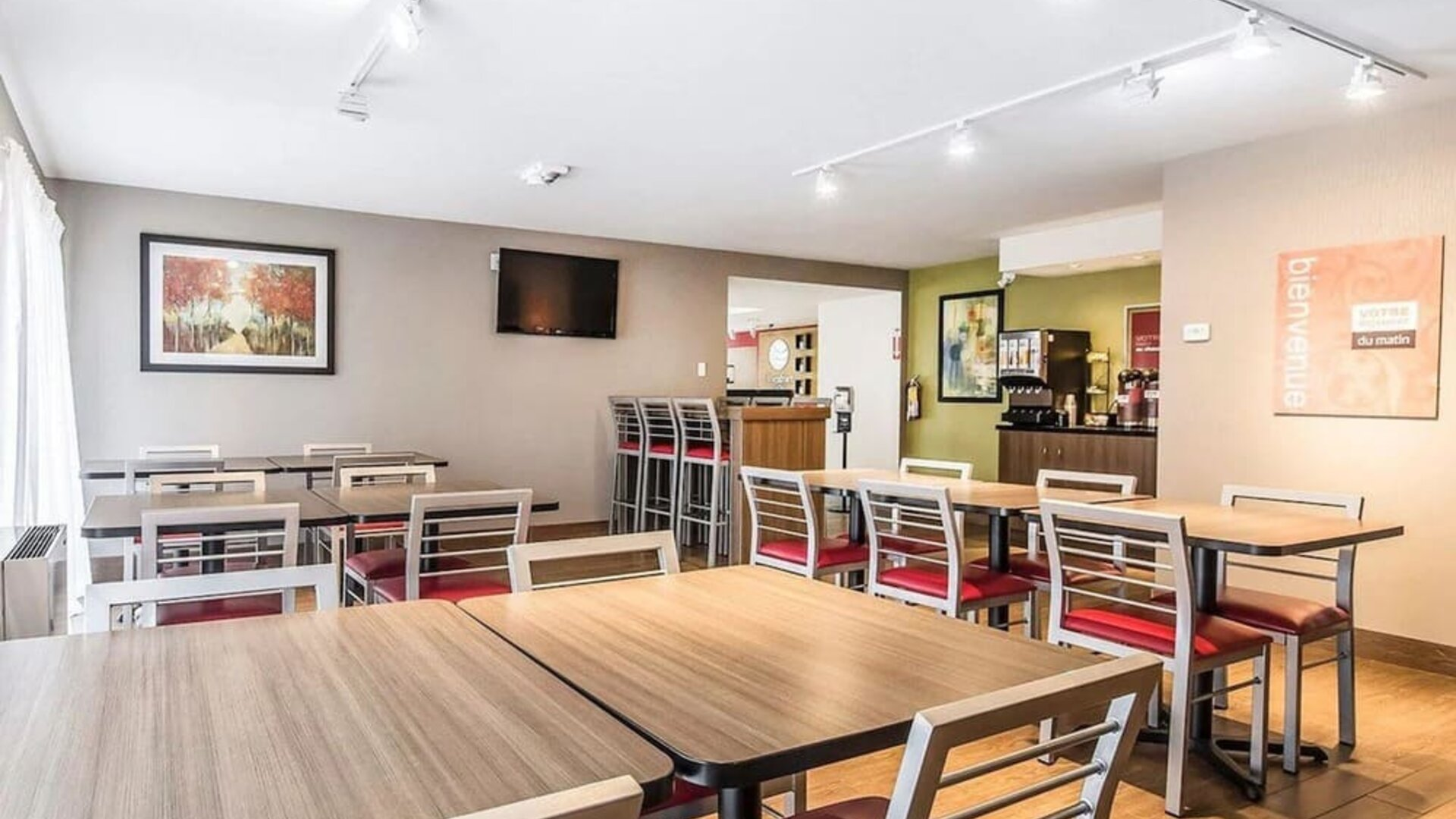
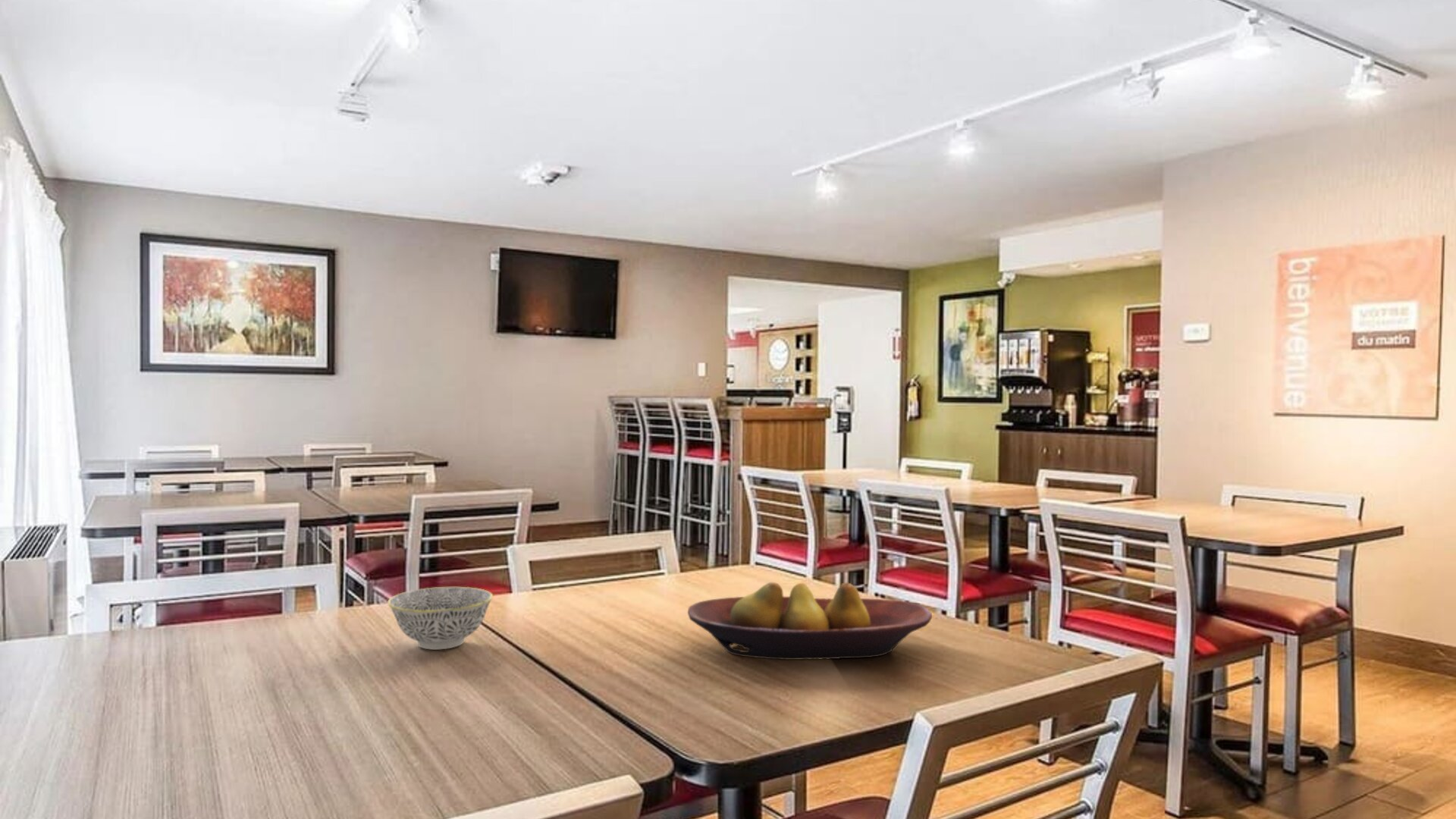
+ bowl [387,586,494,651]
+ fruit bowl [687,582,933,661]
